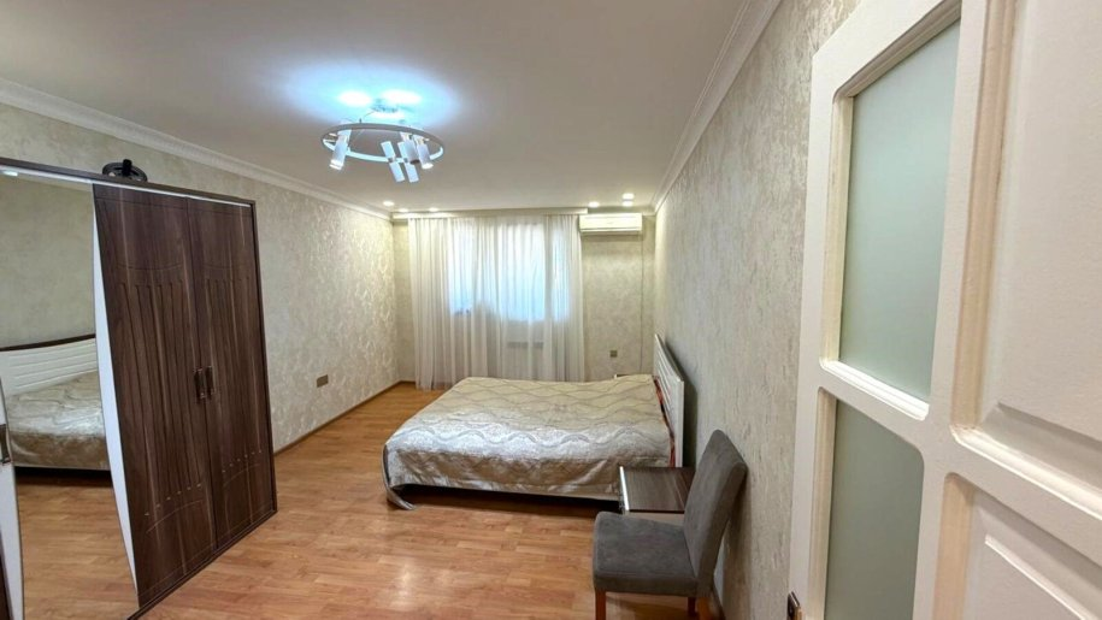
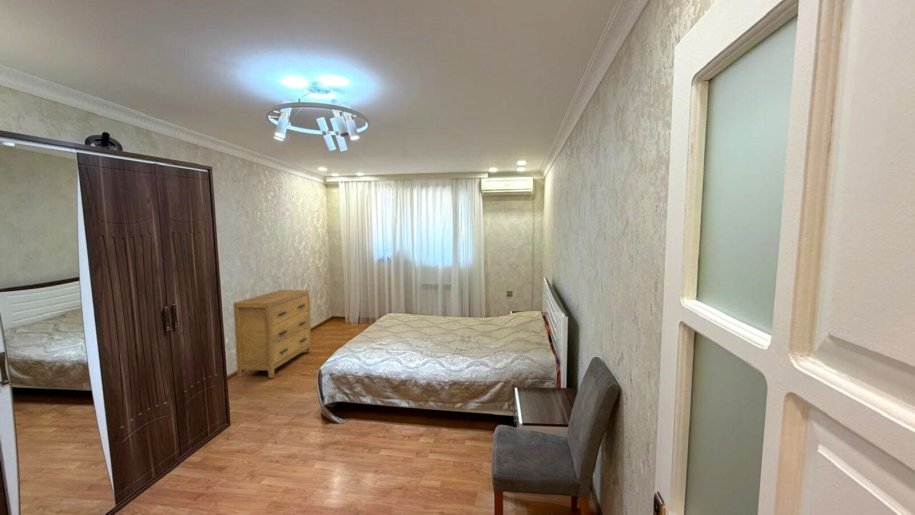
+ dresser [232,289,313,379]
